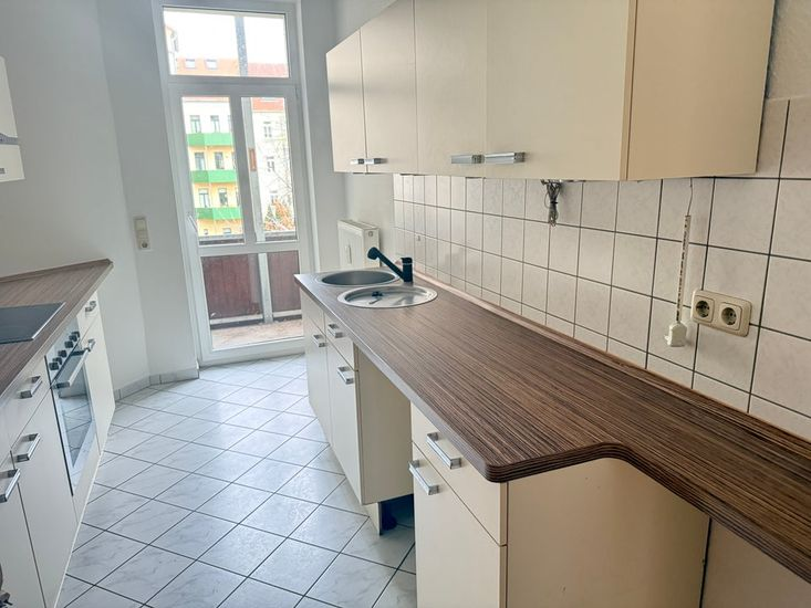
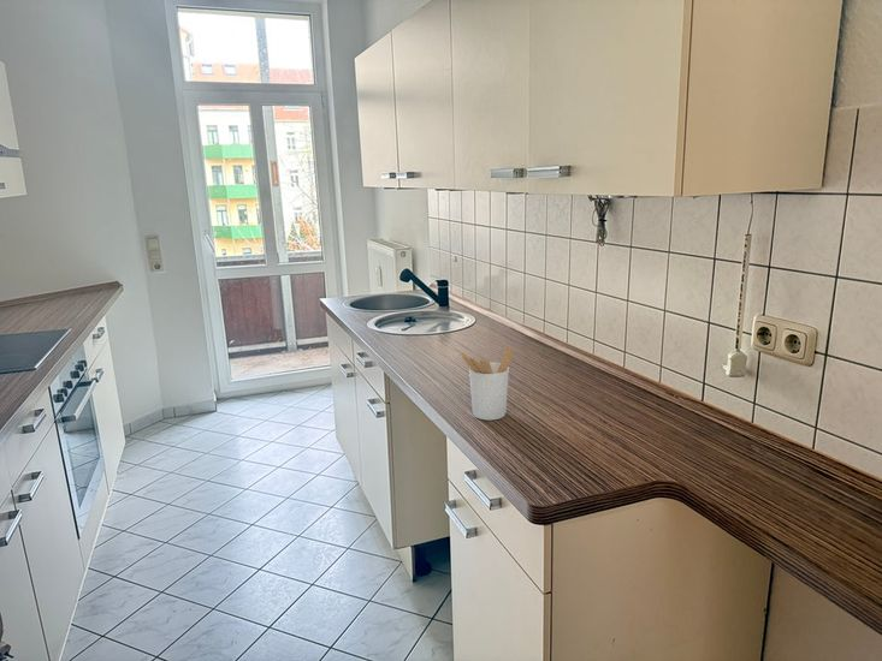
+ utensil holder [460,346,515,422]
